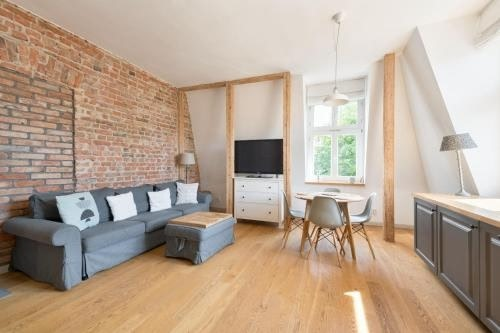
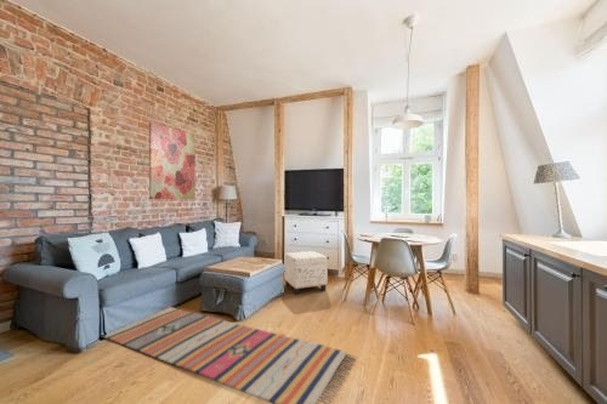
+ wall art [148,121,197,200]
+ rug [101,306,357,404]
+ ottoman [283,250,329,295]
